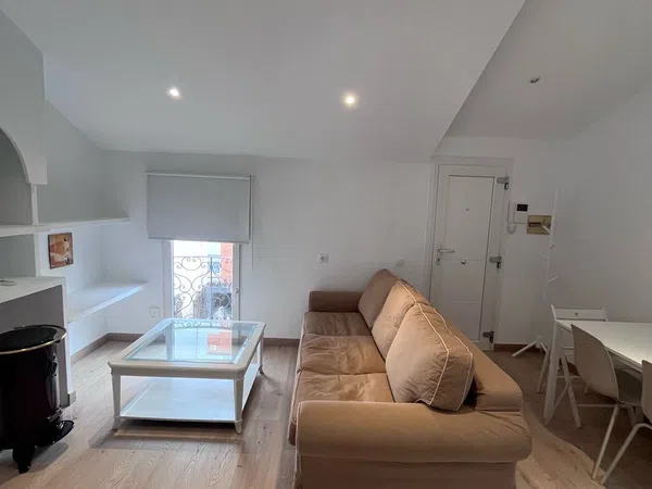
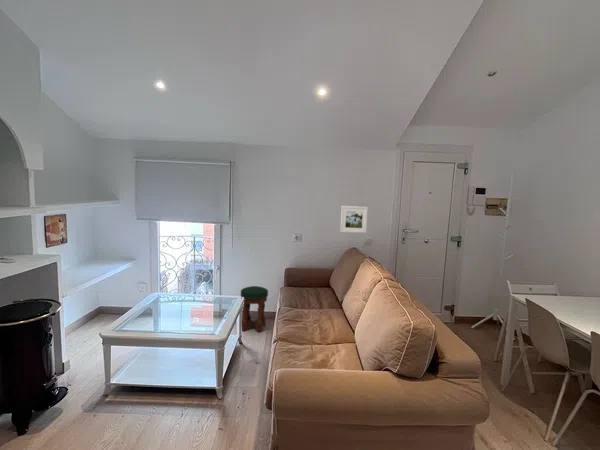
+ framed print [339,205,369,234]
+ stool [240,285,269,333]
